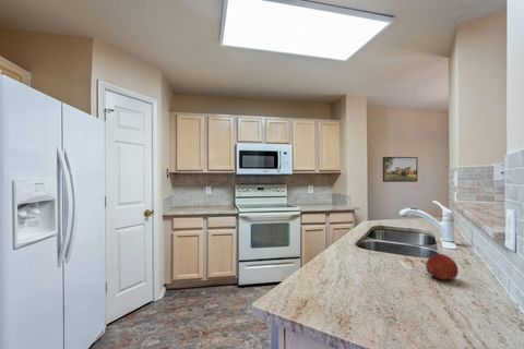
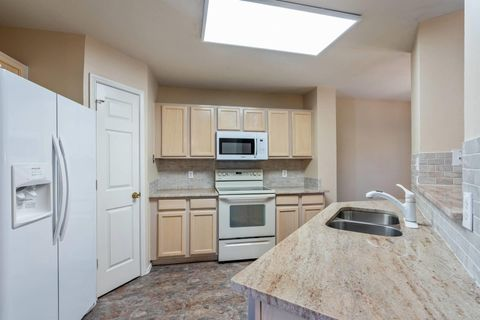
- fruit [425,253,460,281]
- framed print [382,156,418,183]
